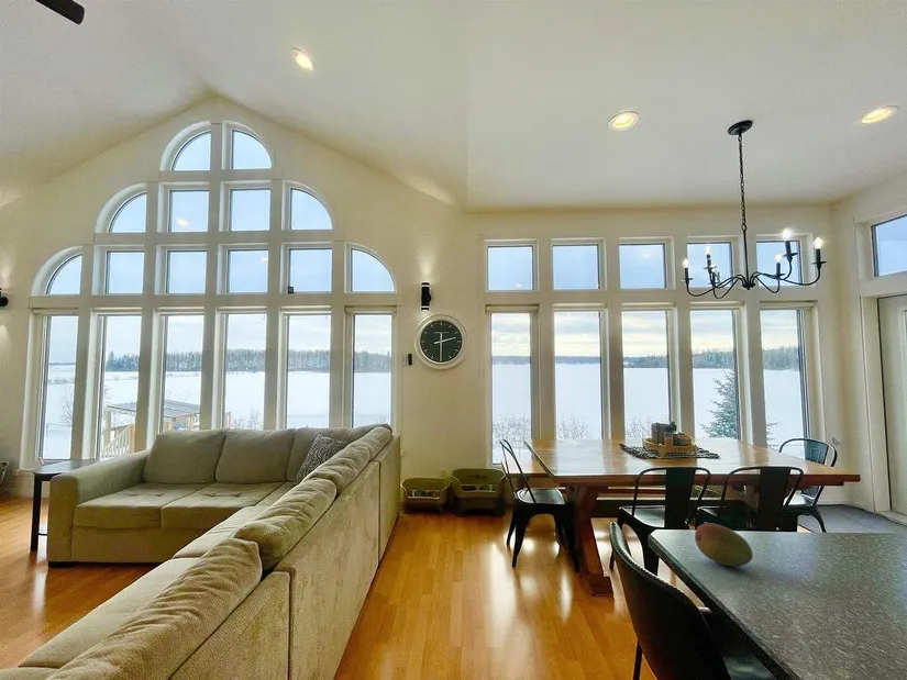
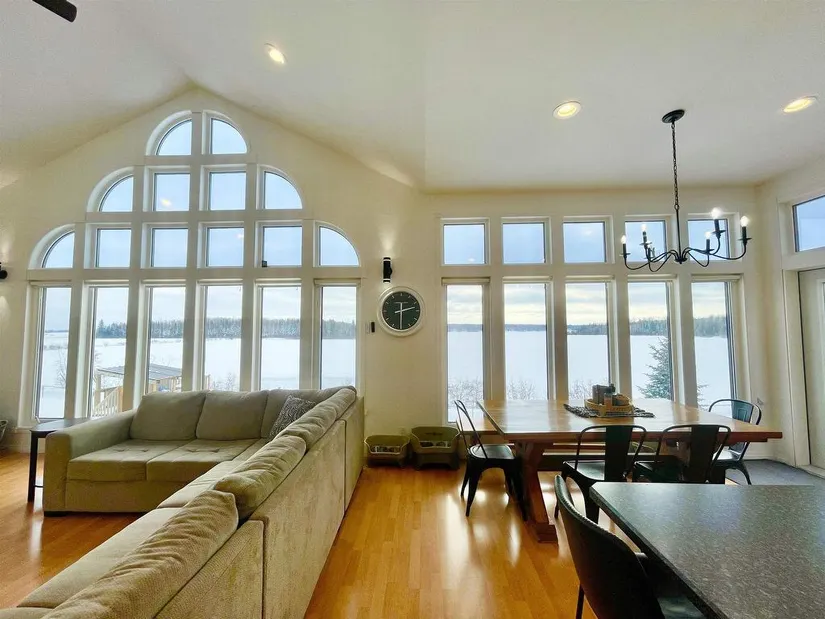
- fruit [694,522,754,567]
